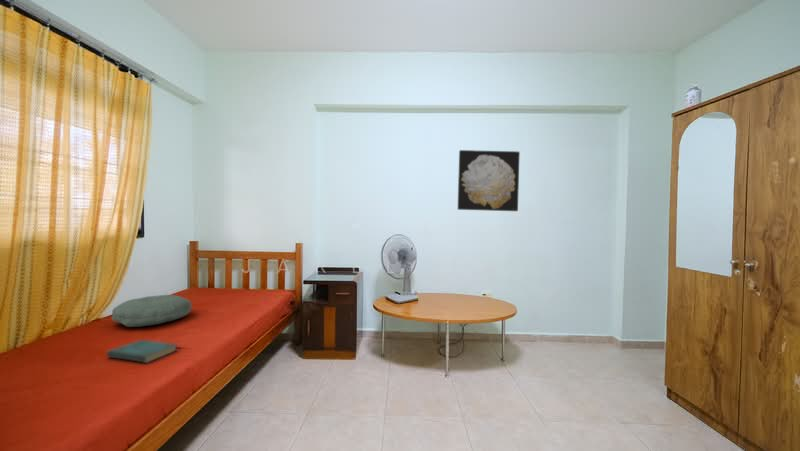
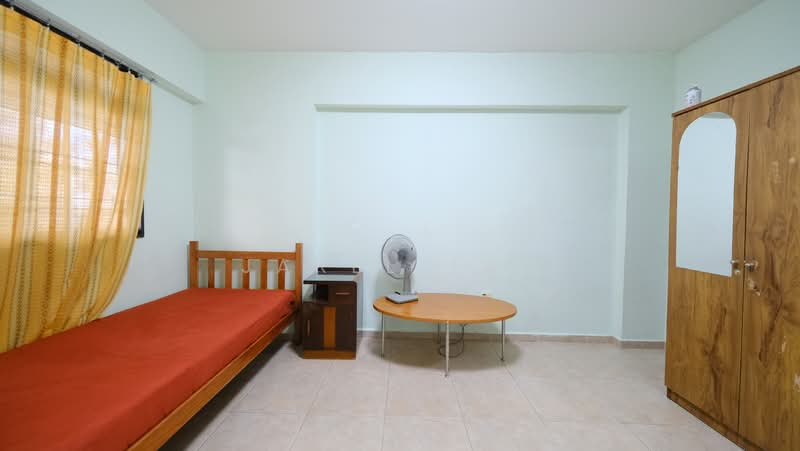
- wall art [457,149,521,212]
- book [106,339,179,364]
- pillow [110,294,193,328]
